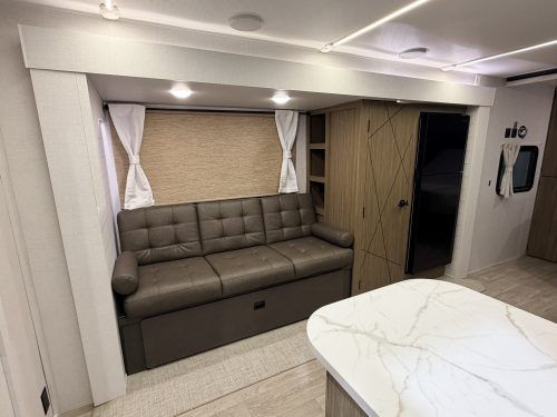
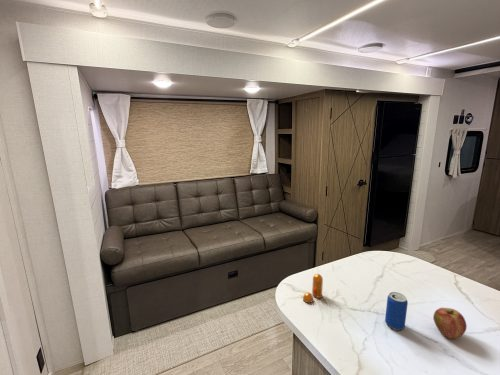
+ apple [432,307,468,339]
+ beverage can [384,291,409,331]
+ pepper shaker [302,273,324,304]
